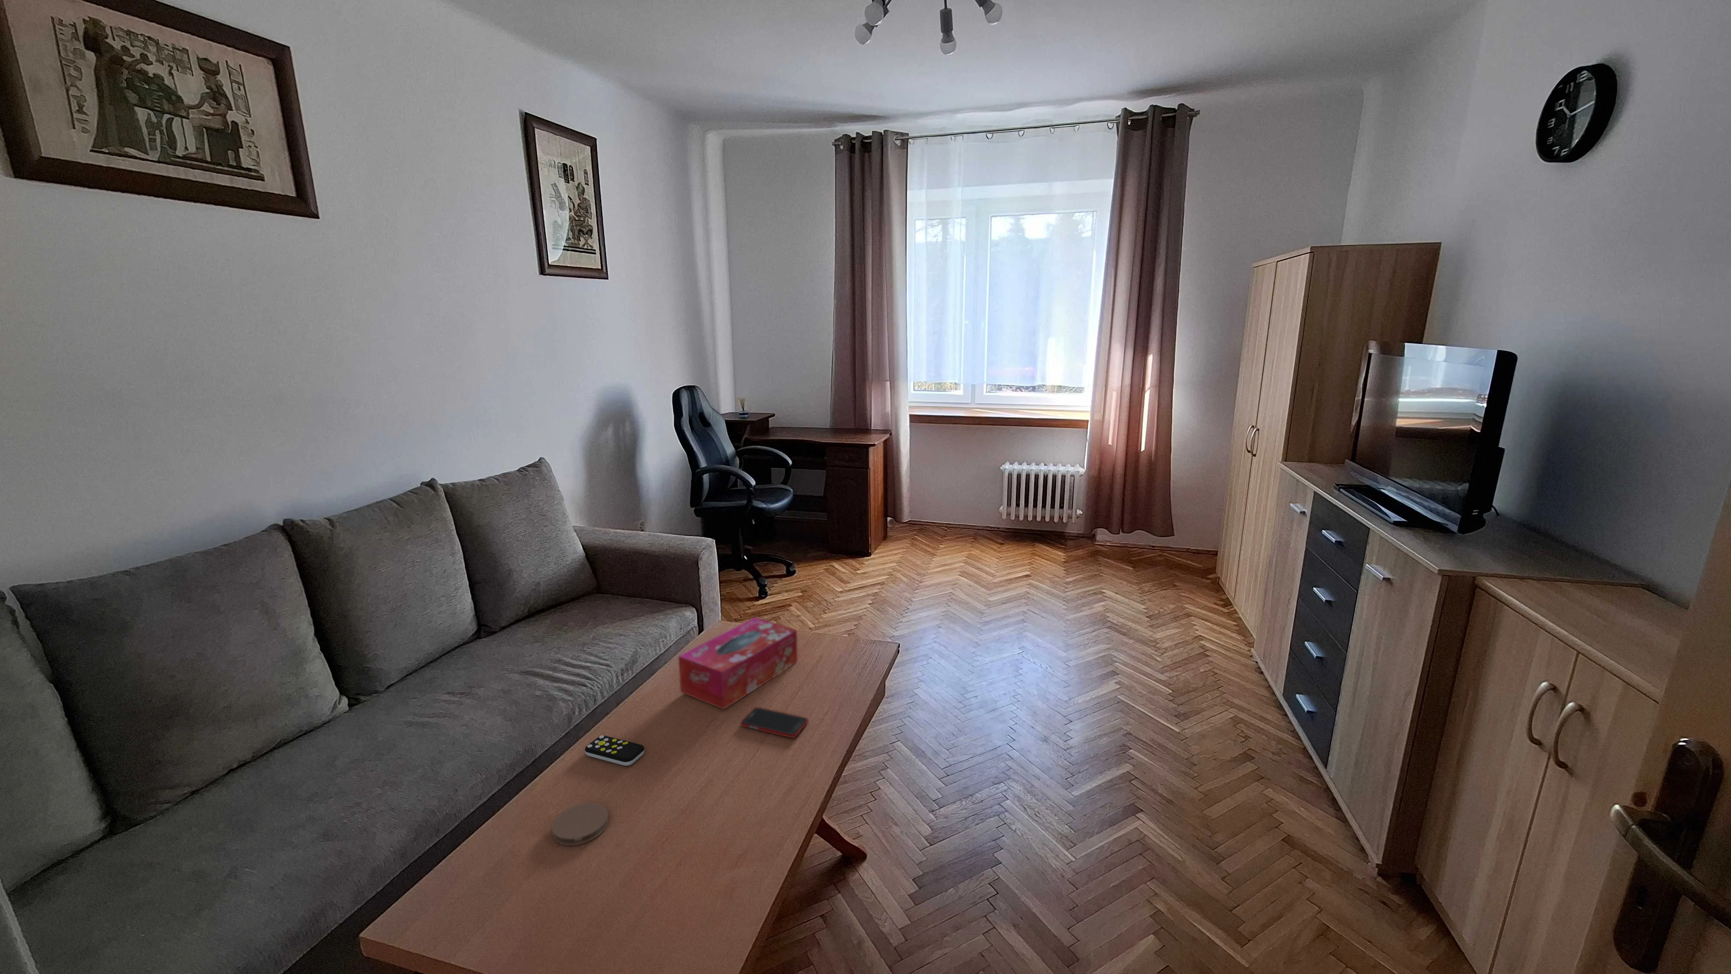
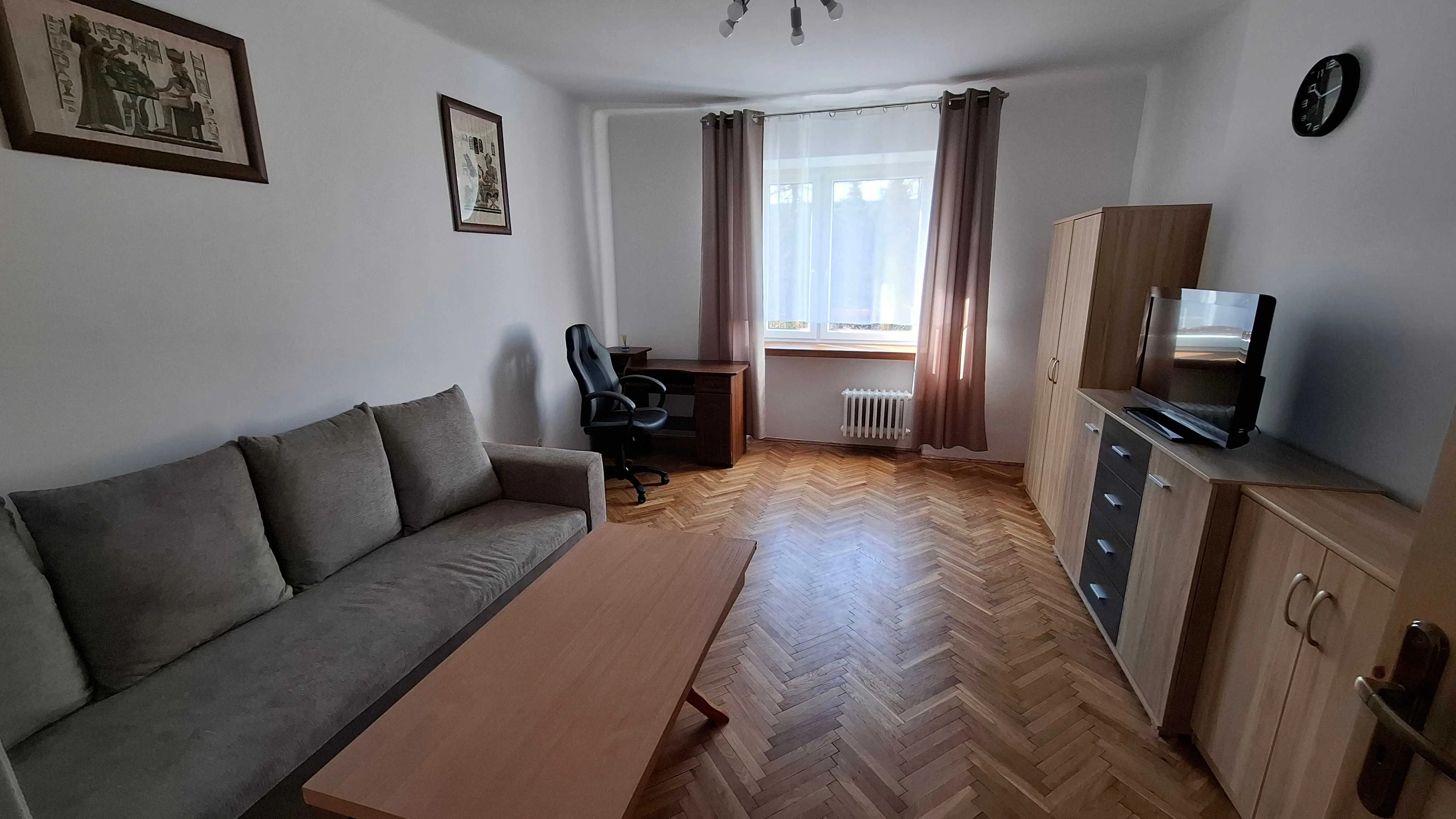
- remote control [585,735,644,766]
- cell phone [739,706,808,739]
- coaster [552,802,609,846]
- tissue box [678,617,798,710]
